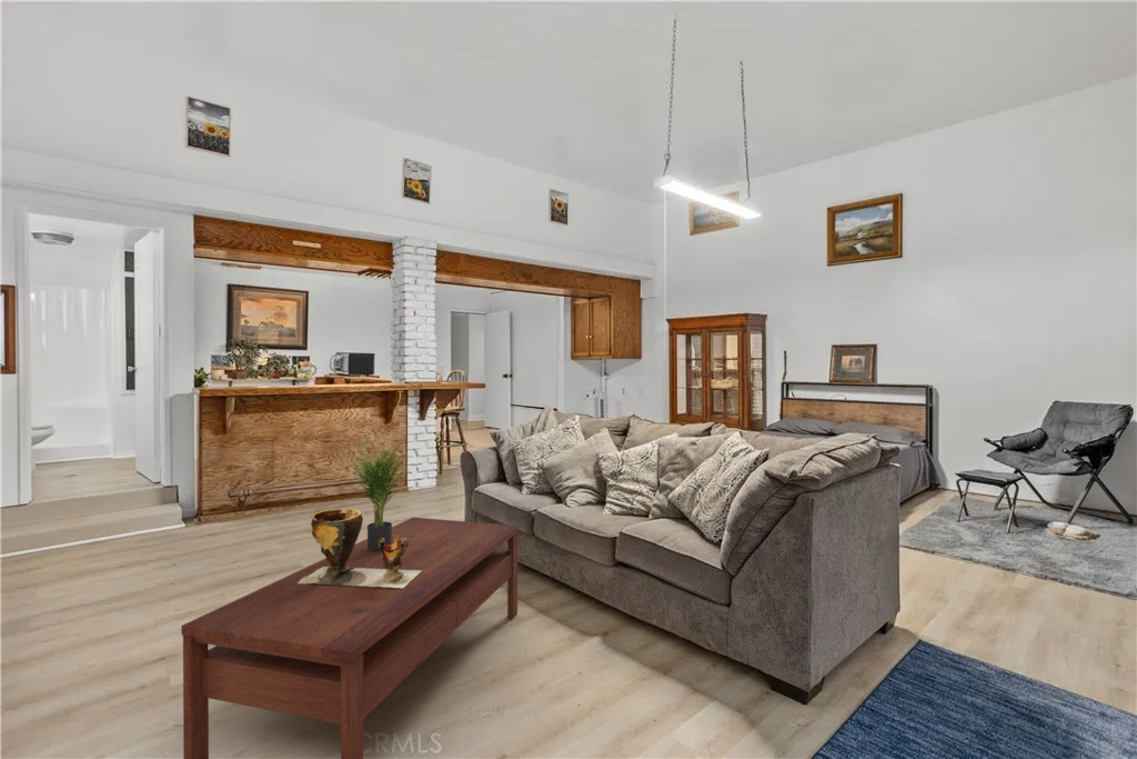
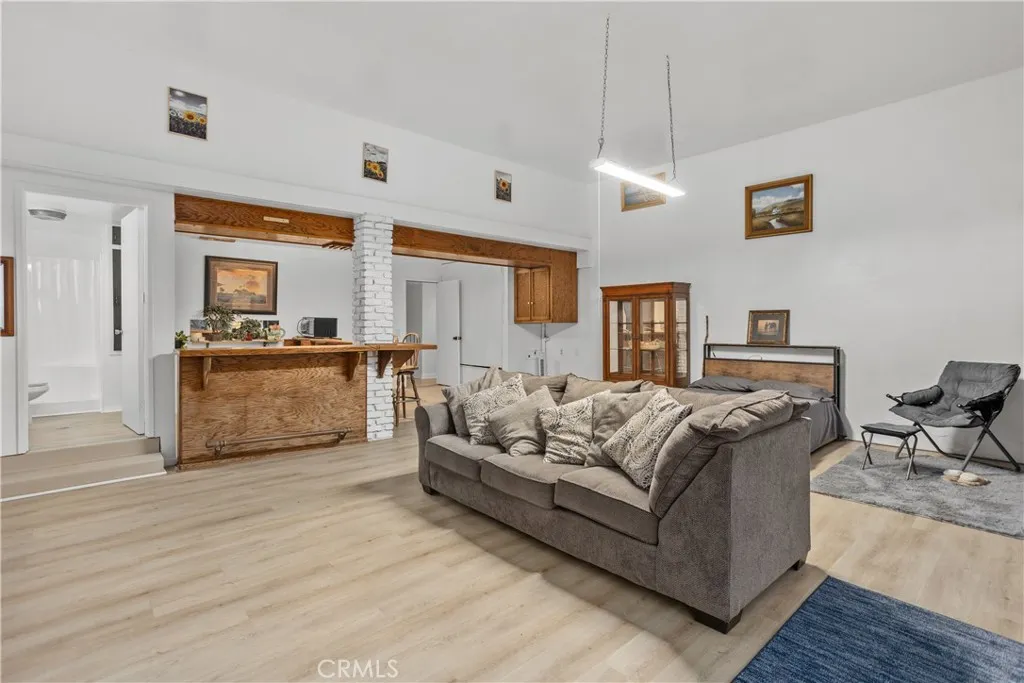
- clay pot [296,508,422,588]
- coffee table [180,517,520,759]
- potted plant [348,433,412,551]
